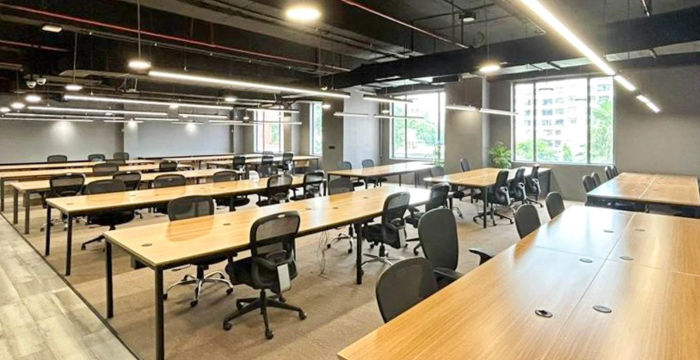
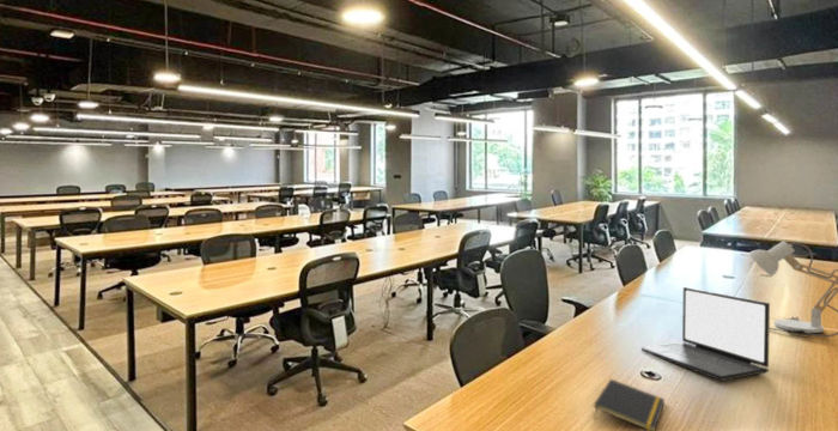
+ desk lamp [748,239,838,338]
+ laptop [640,286,771,382]
+ notepad [593,378,666,431]
